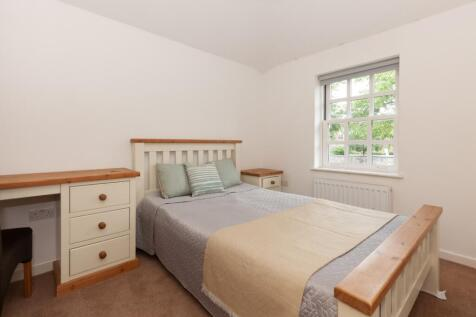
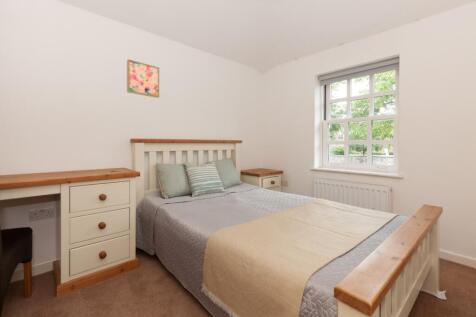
+ wall art [126,58,160,99]
